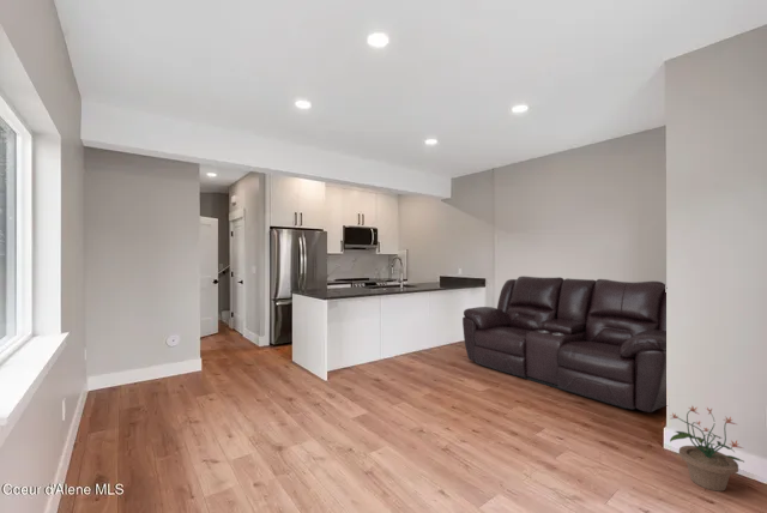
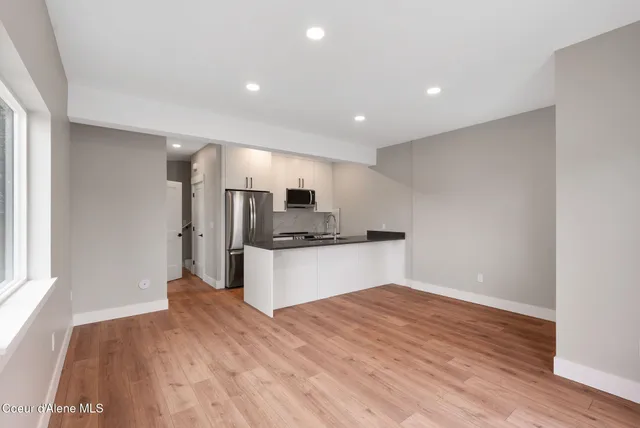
- sofa [461,276,668,414]
- potted plant [669,405,745,493]
